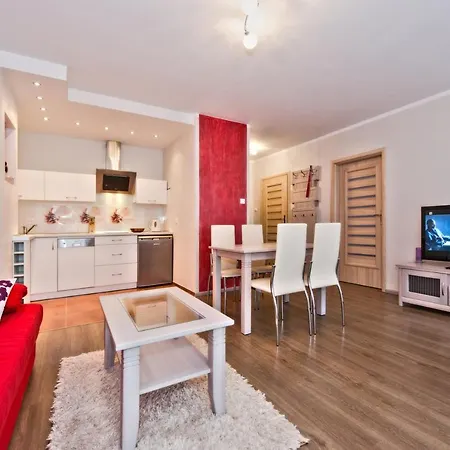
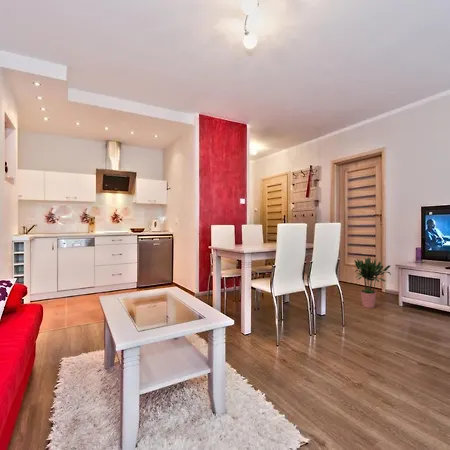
+ potted plant [353,256,392,309]
